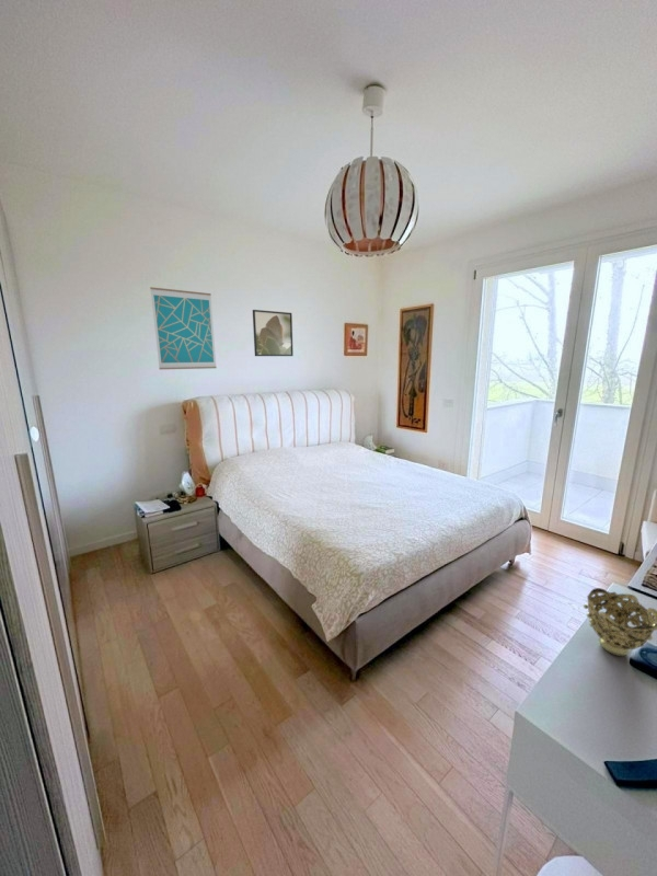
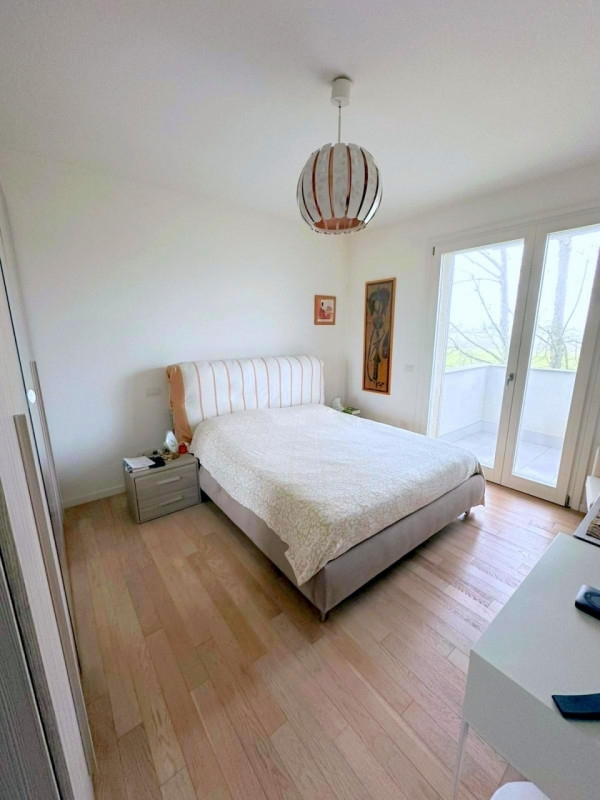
- wall art [149,286,218,370]
- decorative bowl [583,587,657,657]
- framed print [252,309,295,357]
